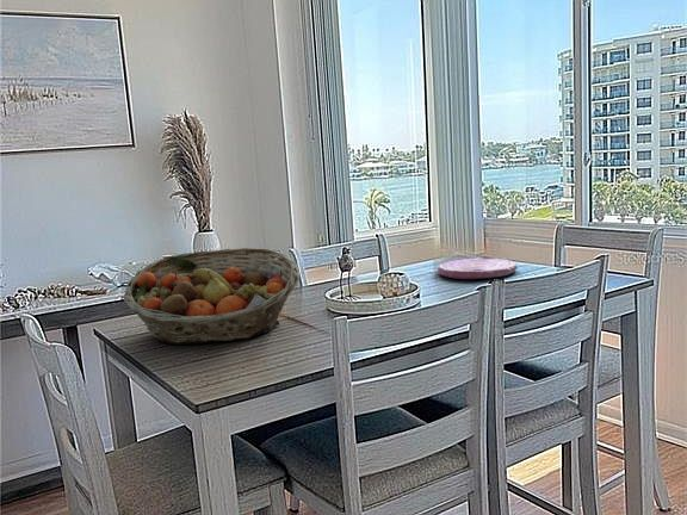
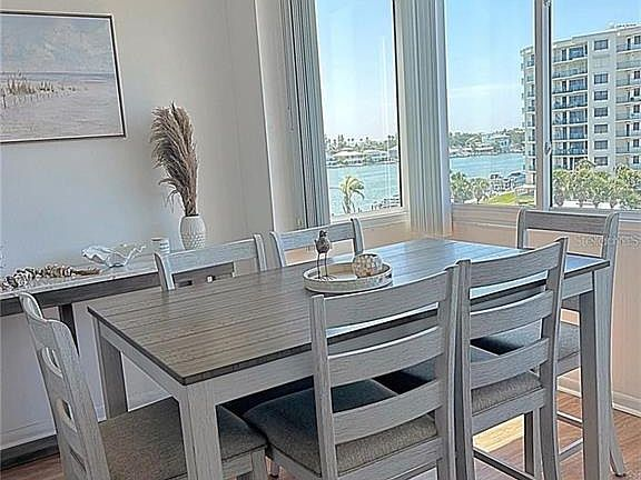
- fruit basket [122,247,301,346]
- plate [437,256,519,280]
